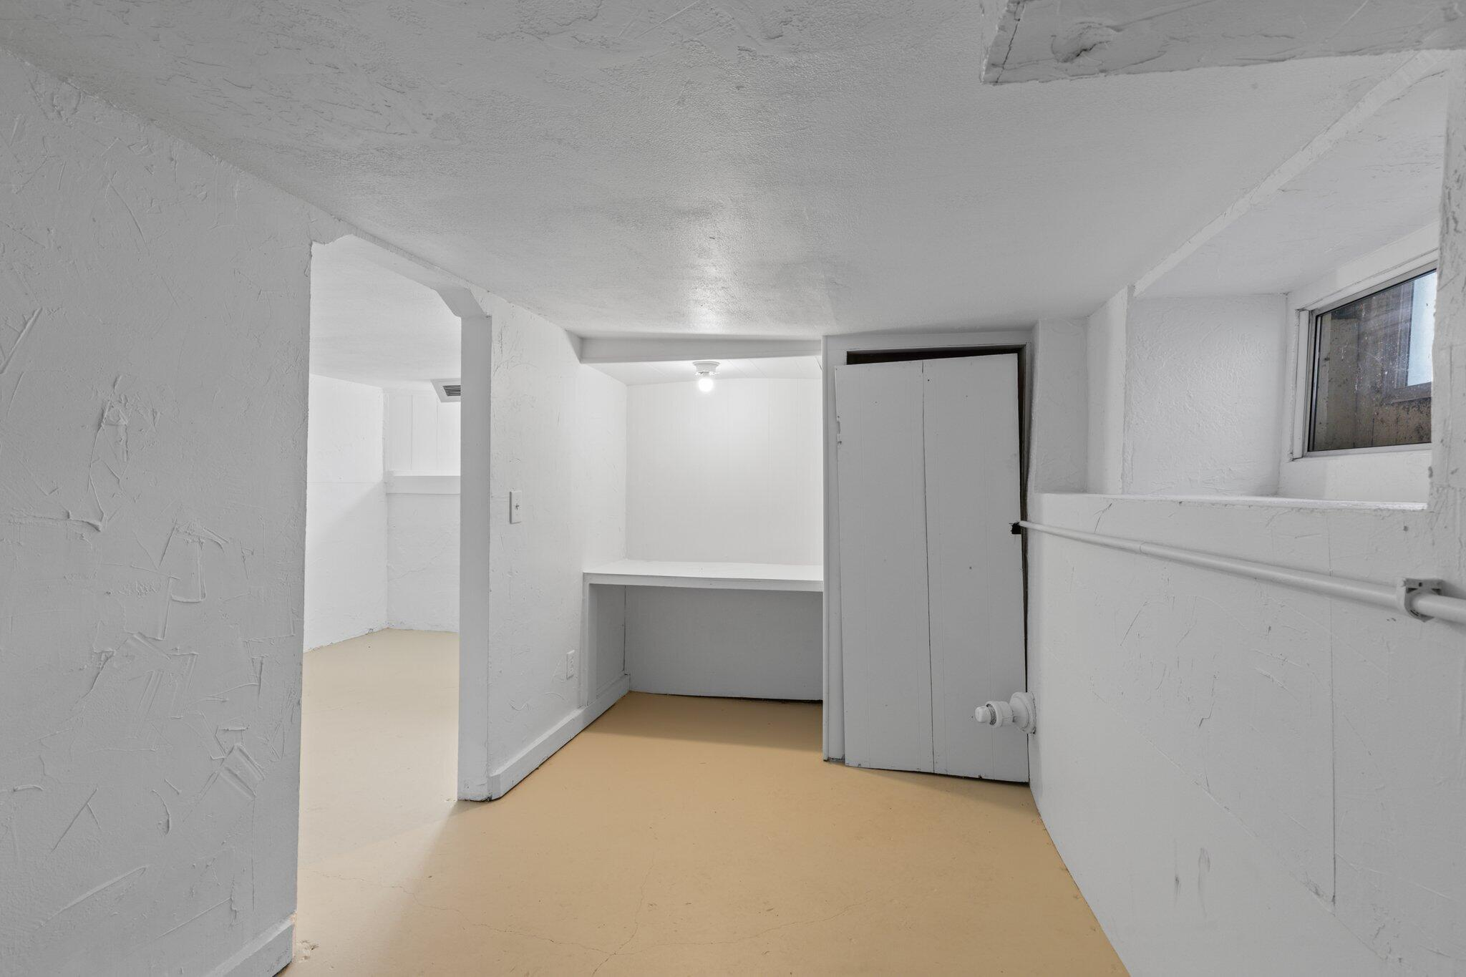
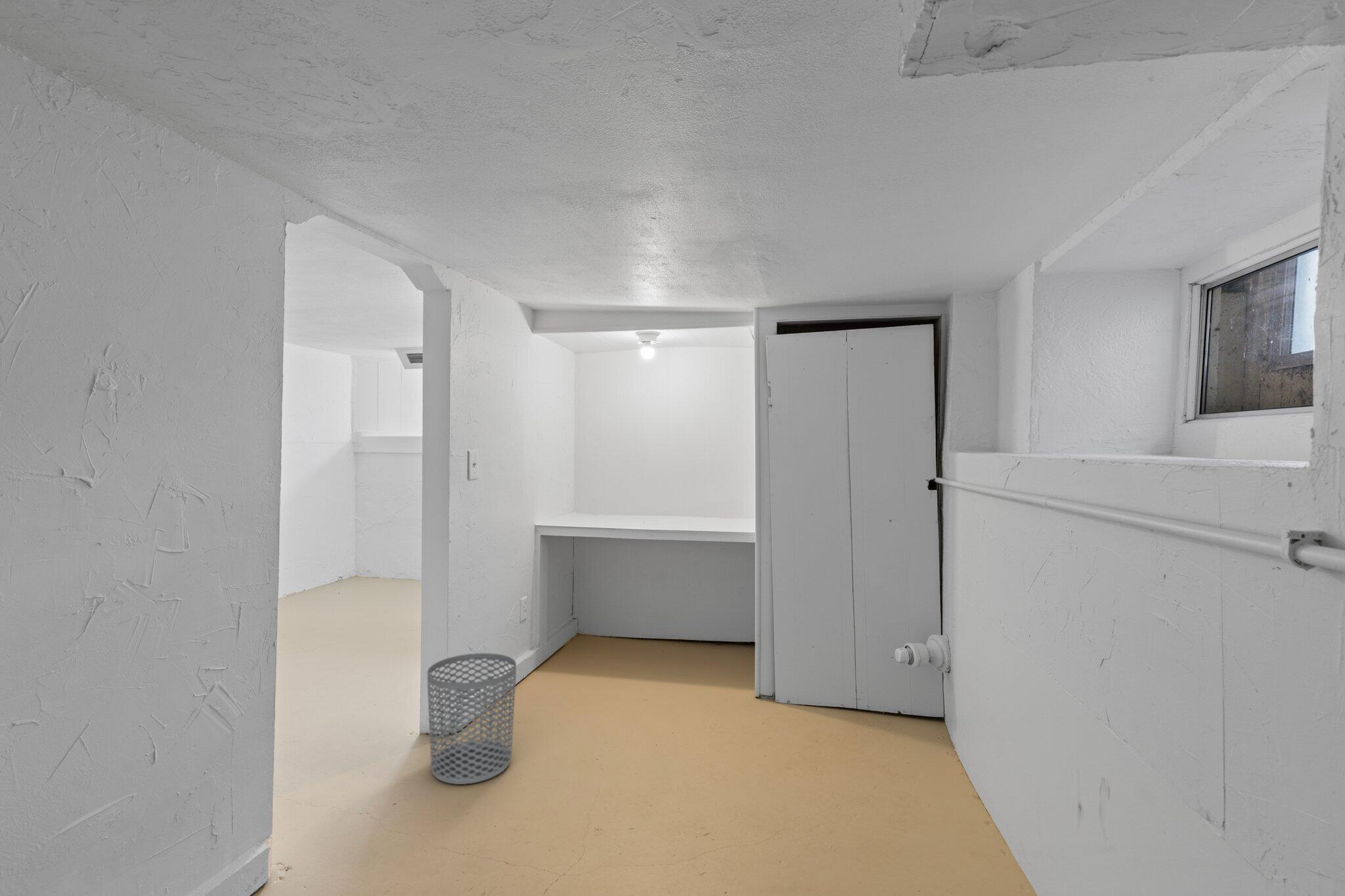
+ waste bin [426,652,517,785]
